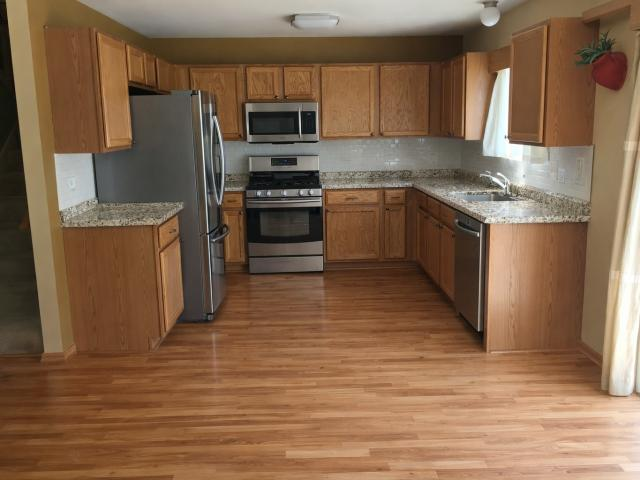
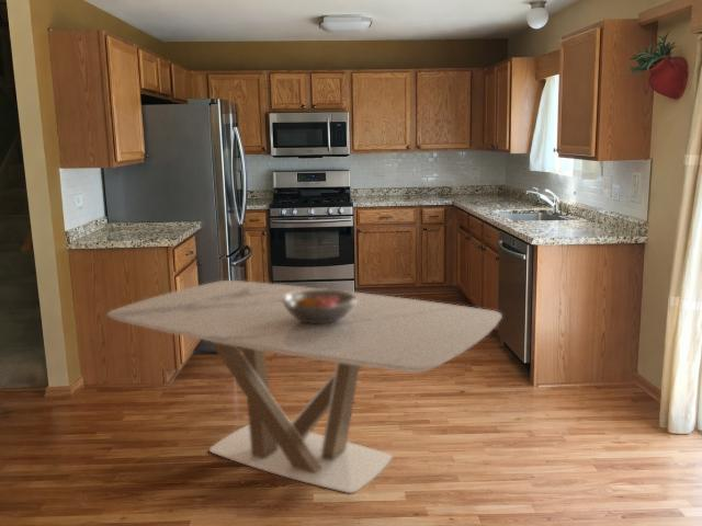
+ dining table [106,279,503,494]
+ fruit bowl [283,289,356,323]
